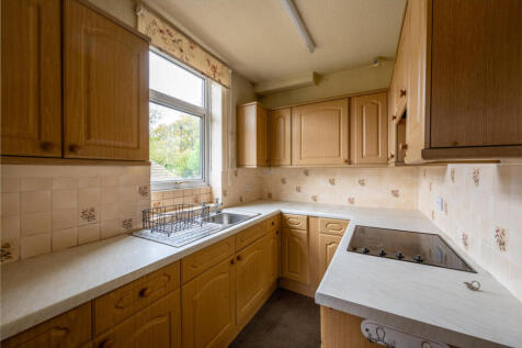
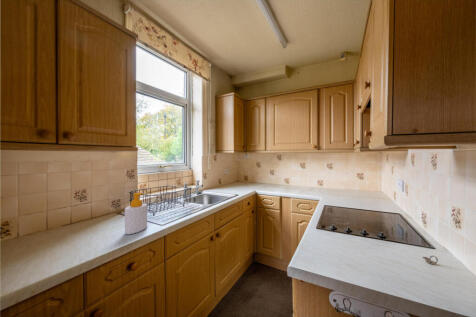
+ soap bottle [124,192,148,235]
